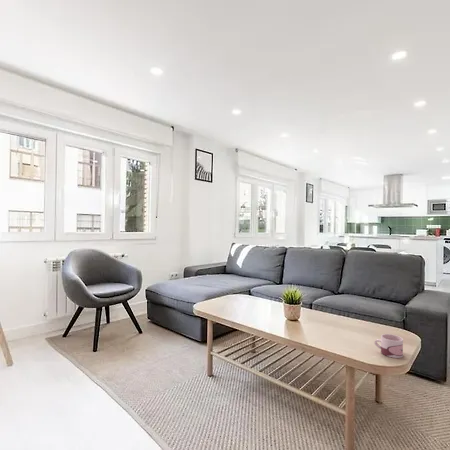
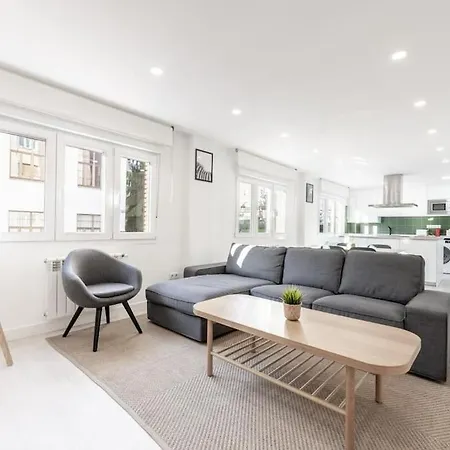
- mug [374,333,404,359]
